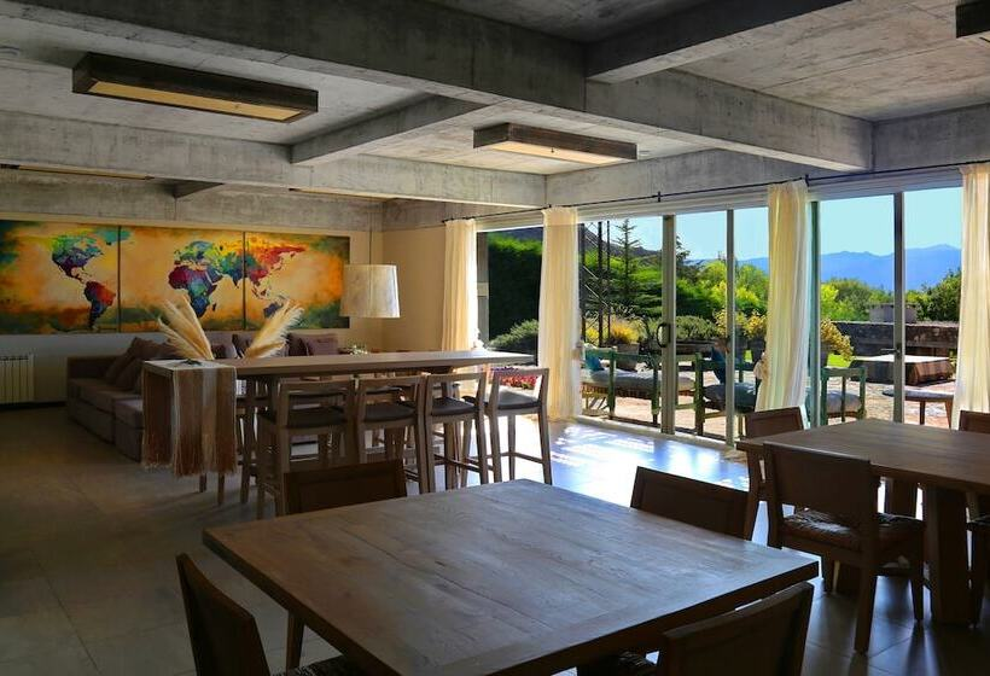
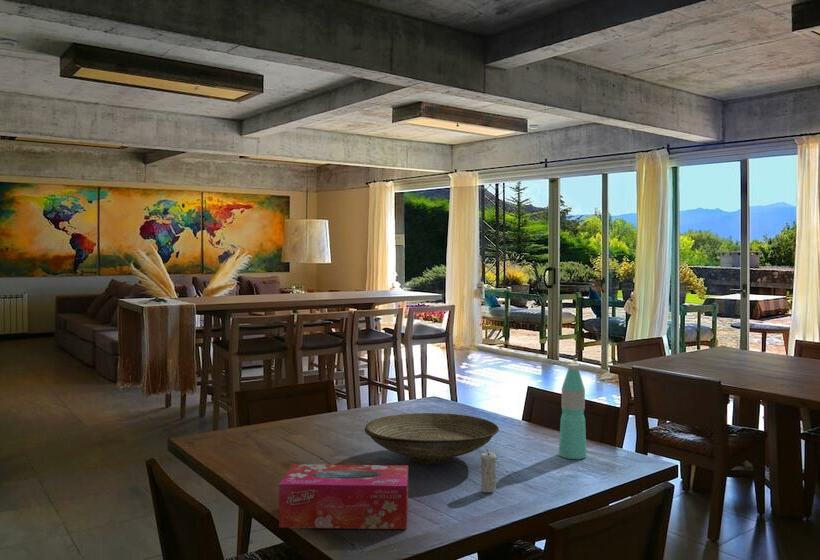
+ candle [480,447,498,493]
+ water bottle [558,363,587,460]
+ decorative bowl [364,412,500,465]
+ tissue box [278,463,409,530]
